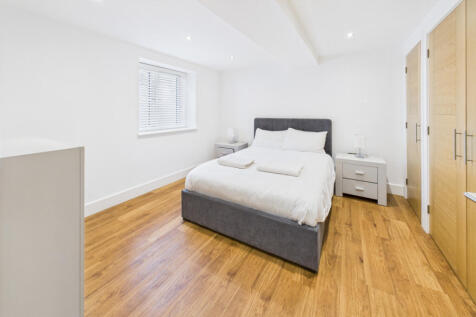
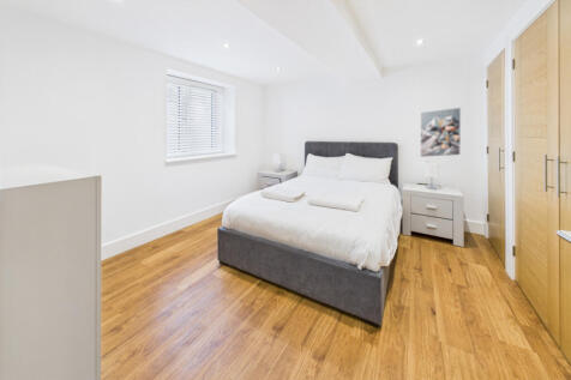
+ wall art [420,107,462,158]
